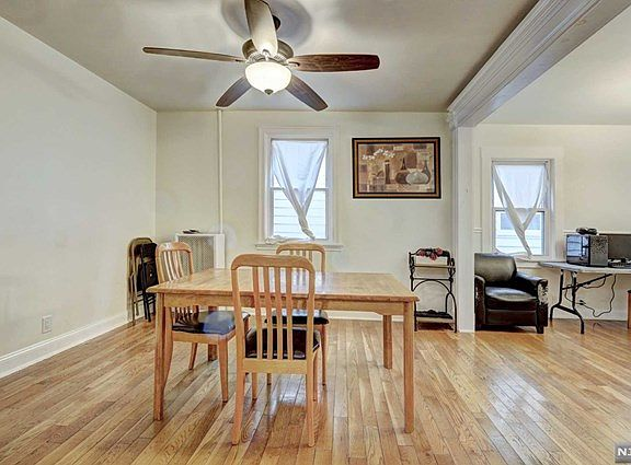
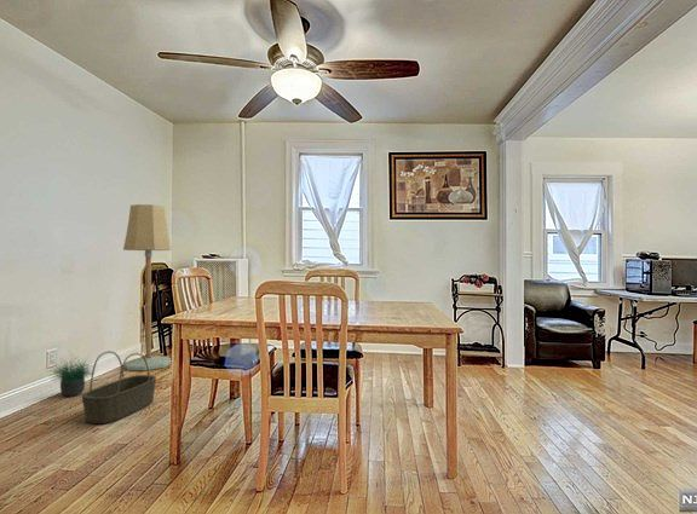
+ basket [81,350,157,425]
+ floor lamp [122,203,173,371]
+ potted plant [45,348,93,398]
